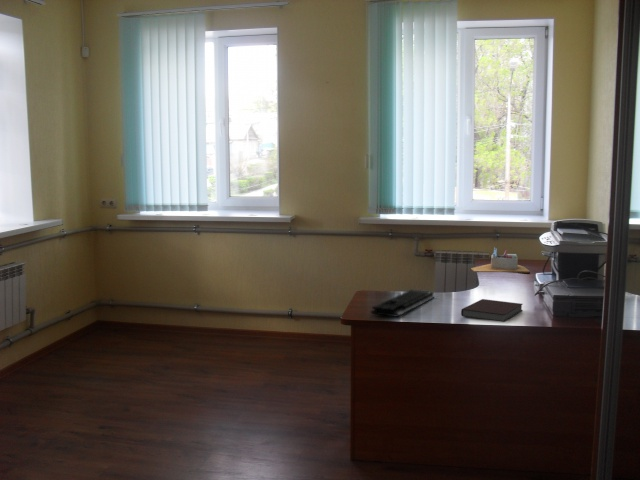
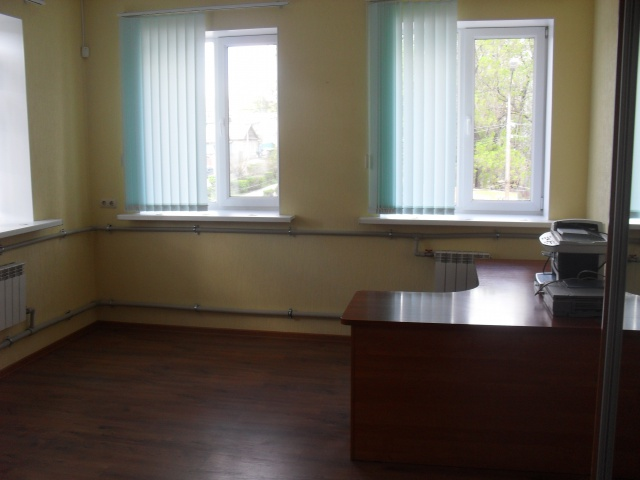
- desk organizer [470,246,531,274]
- notebook [460,298,524,323]
- keyboard [370,289,436,318]
